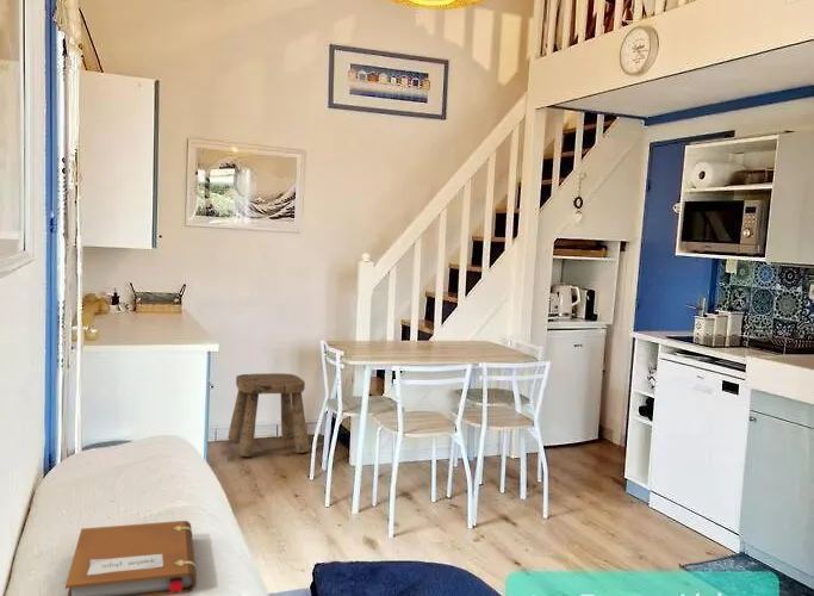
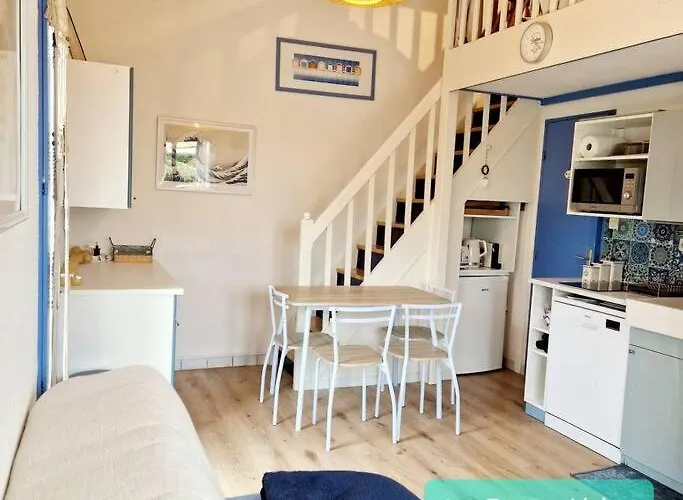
- notebook [64,520,198,596]
- stool [226,372,310,458]
